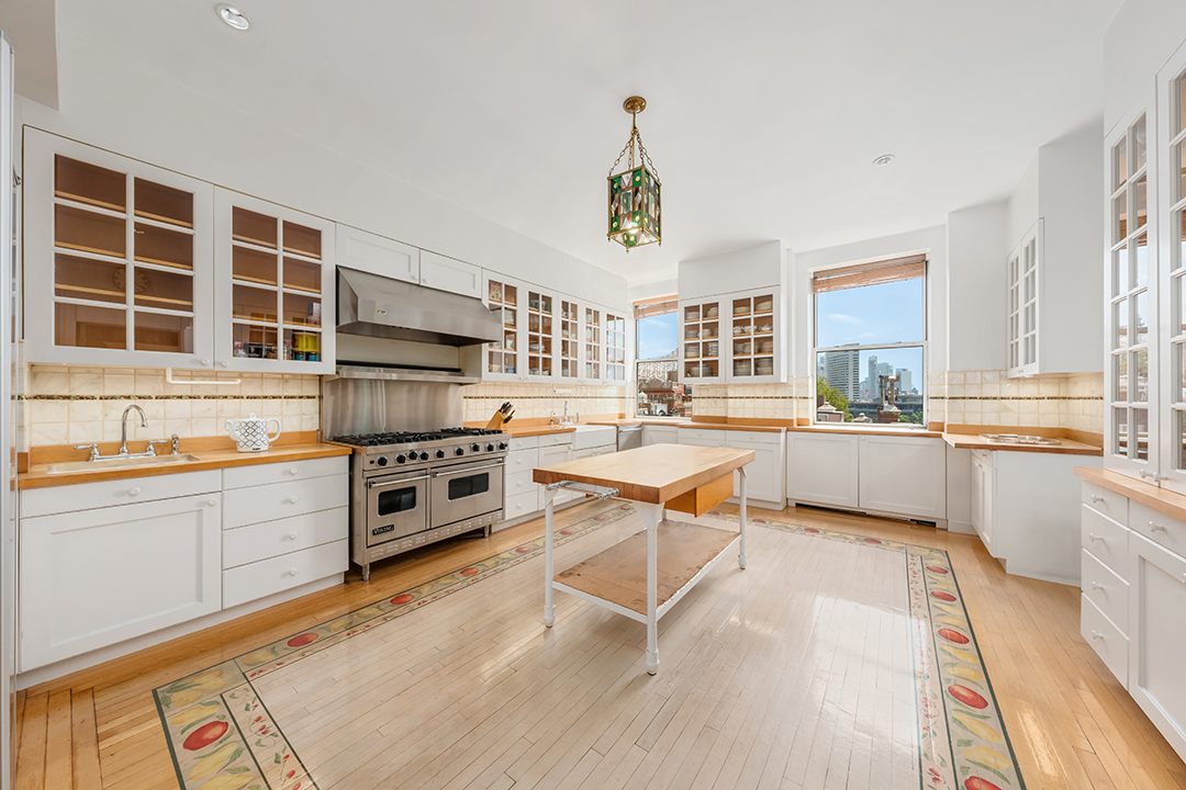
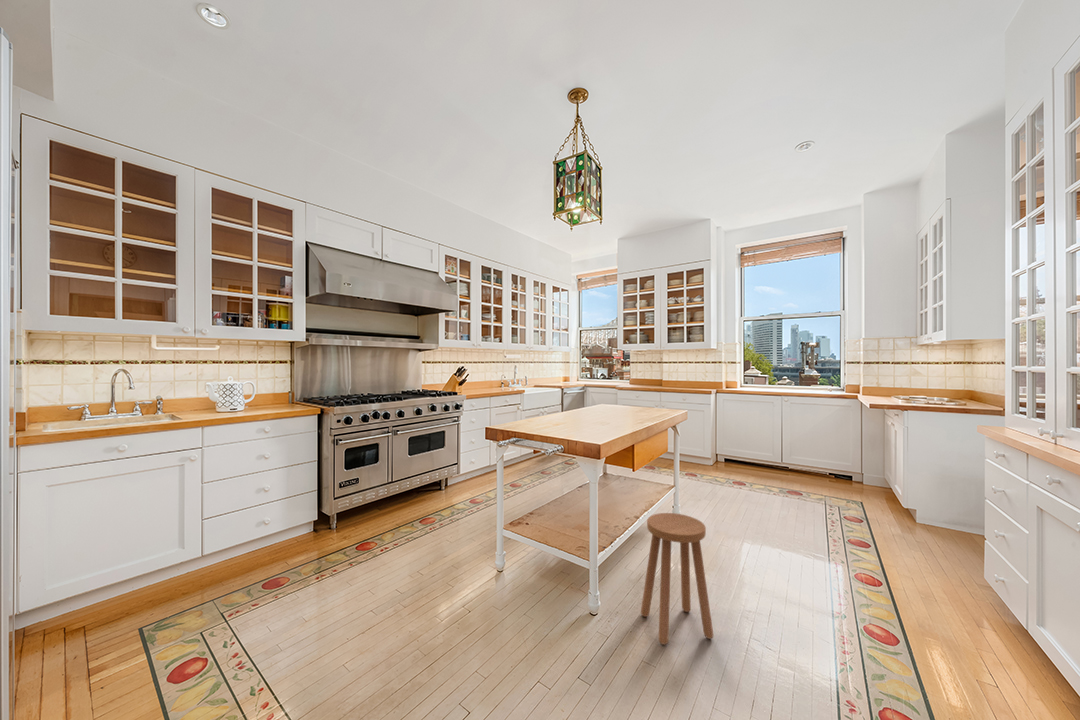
+ stool [640,512,714,646]
